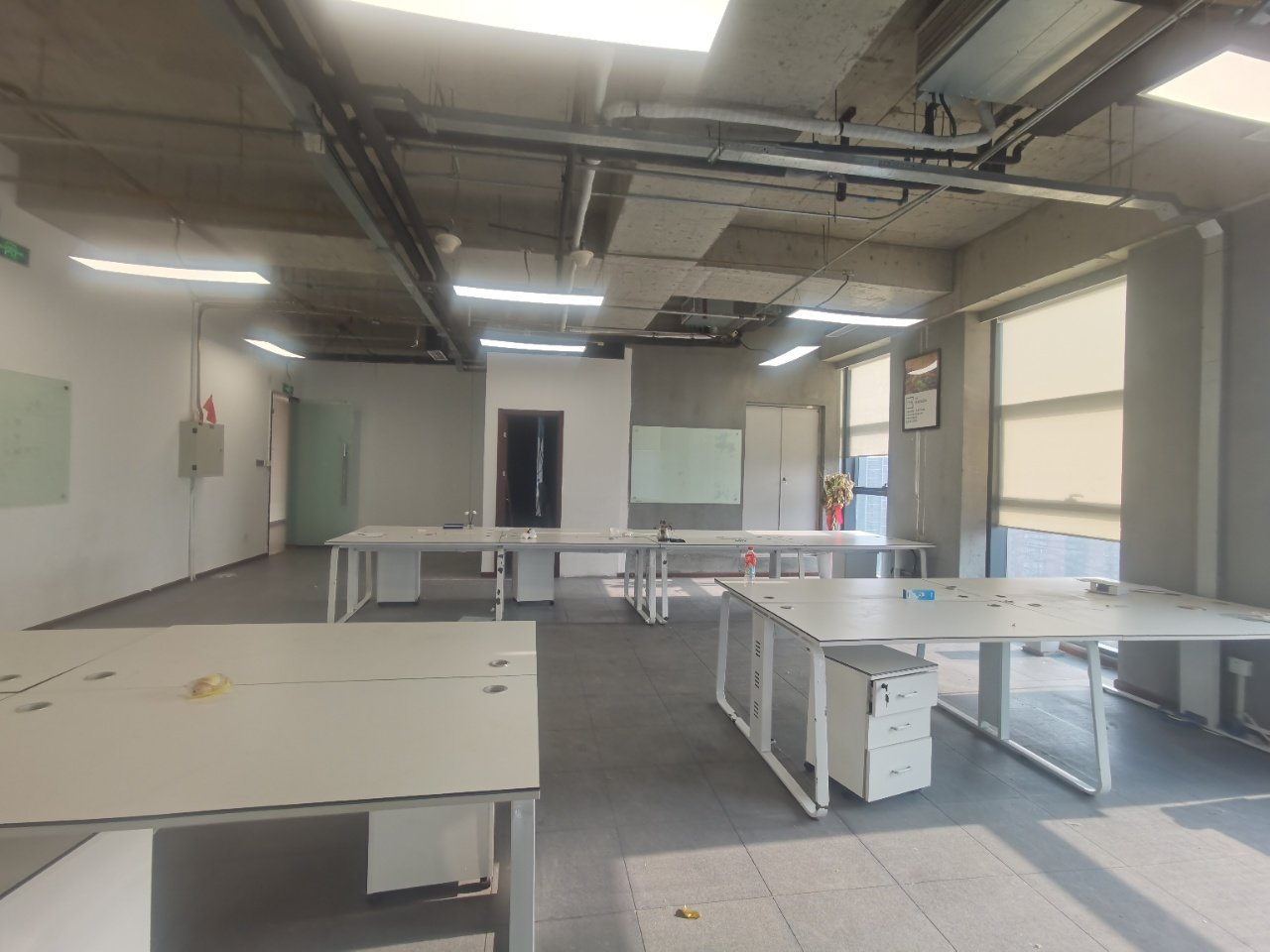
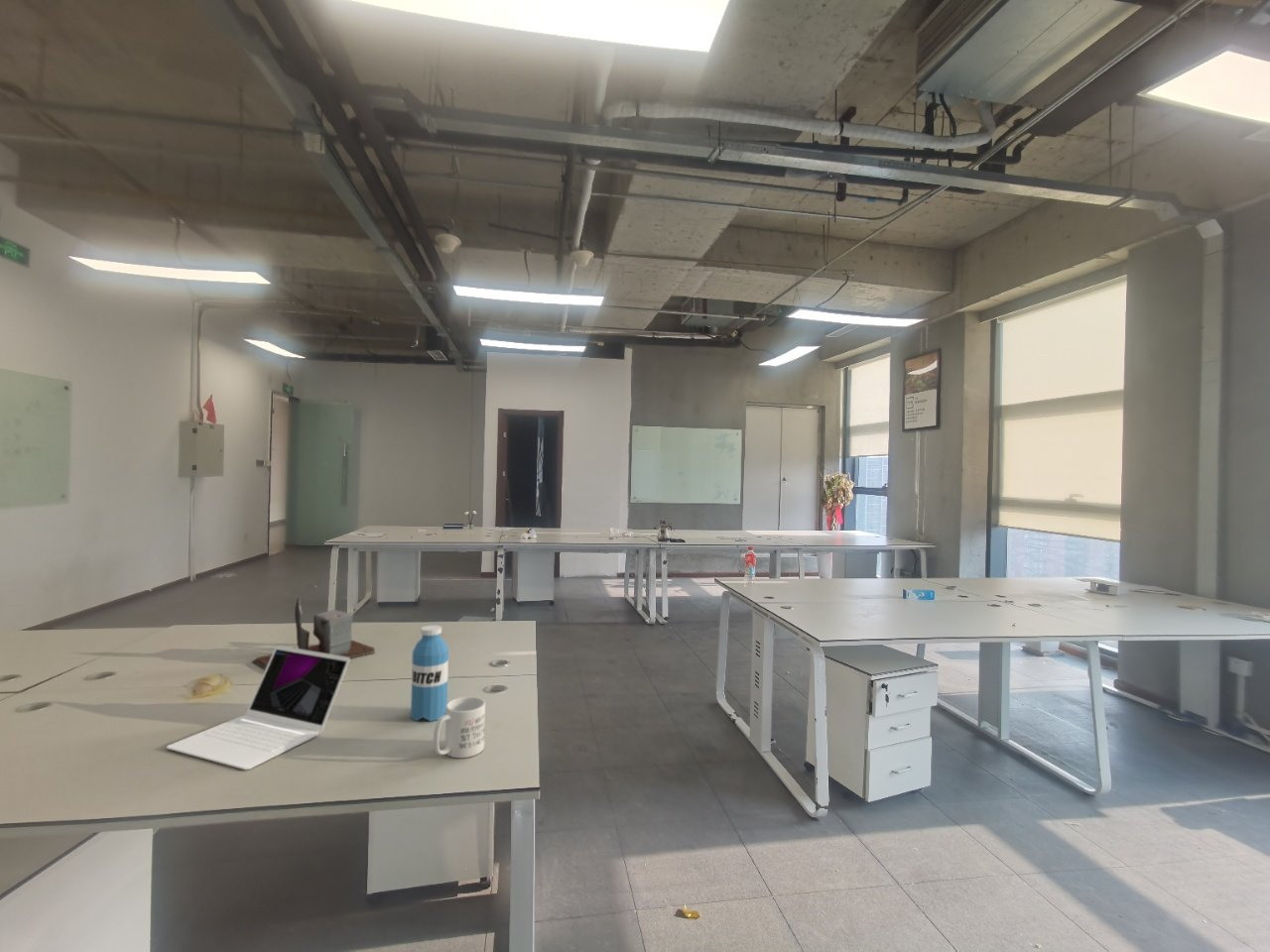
+ desk organizer [251,597,376,670]
+ water bottle [410,624,449,722]
+ mug [433,696,486,759]
+ laptop [166,645,351,771]
